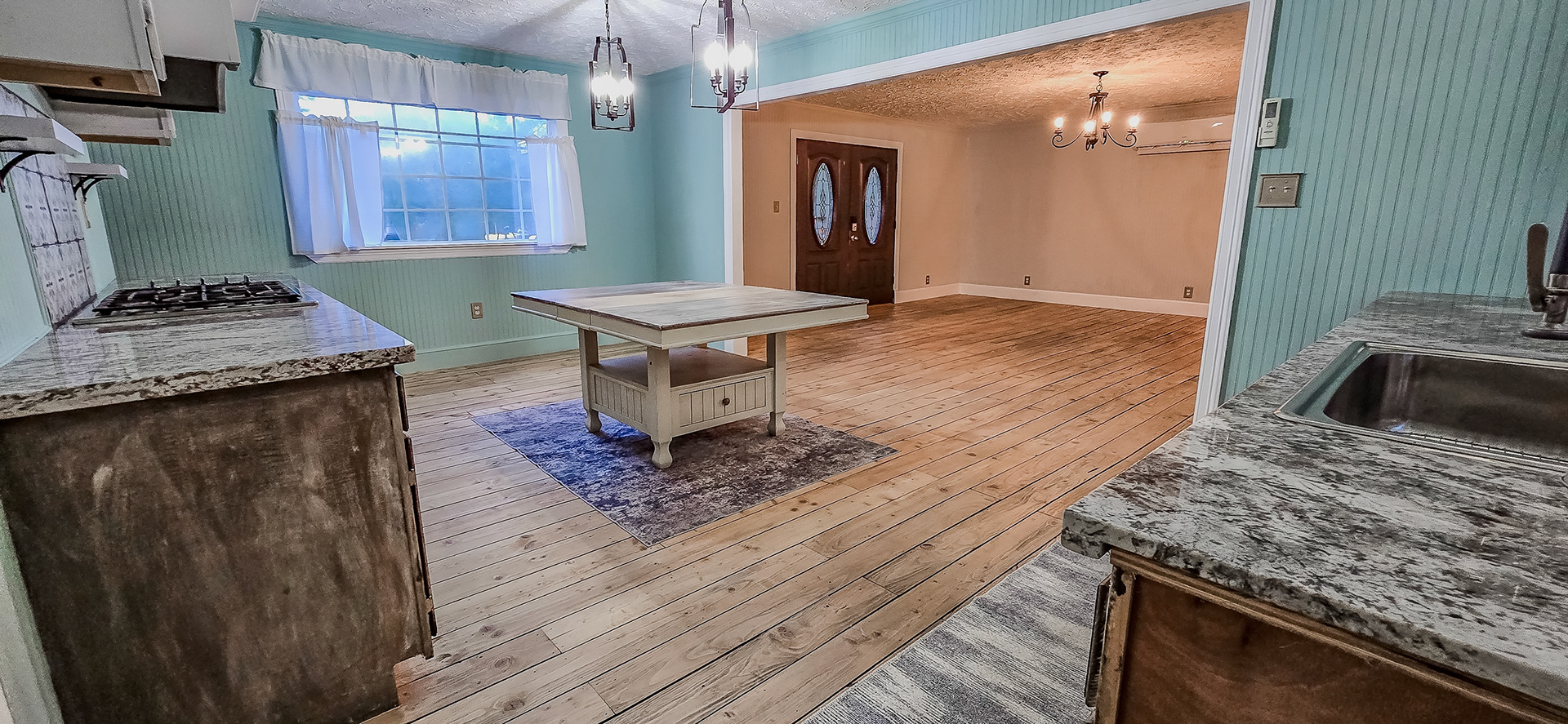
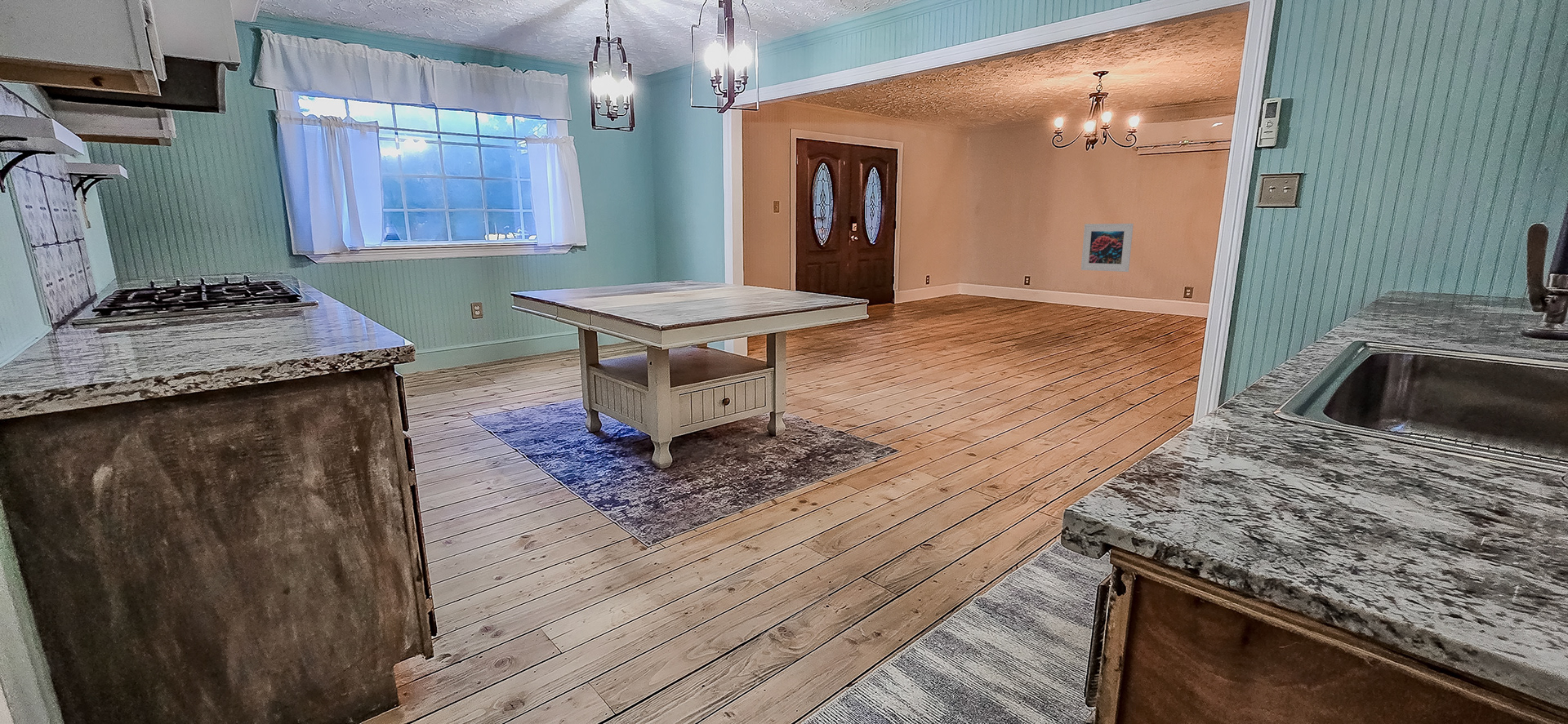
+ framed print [1080,223,1134,273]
